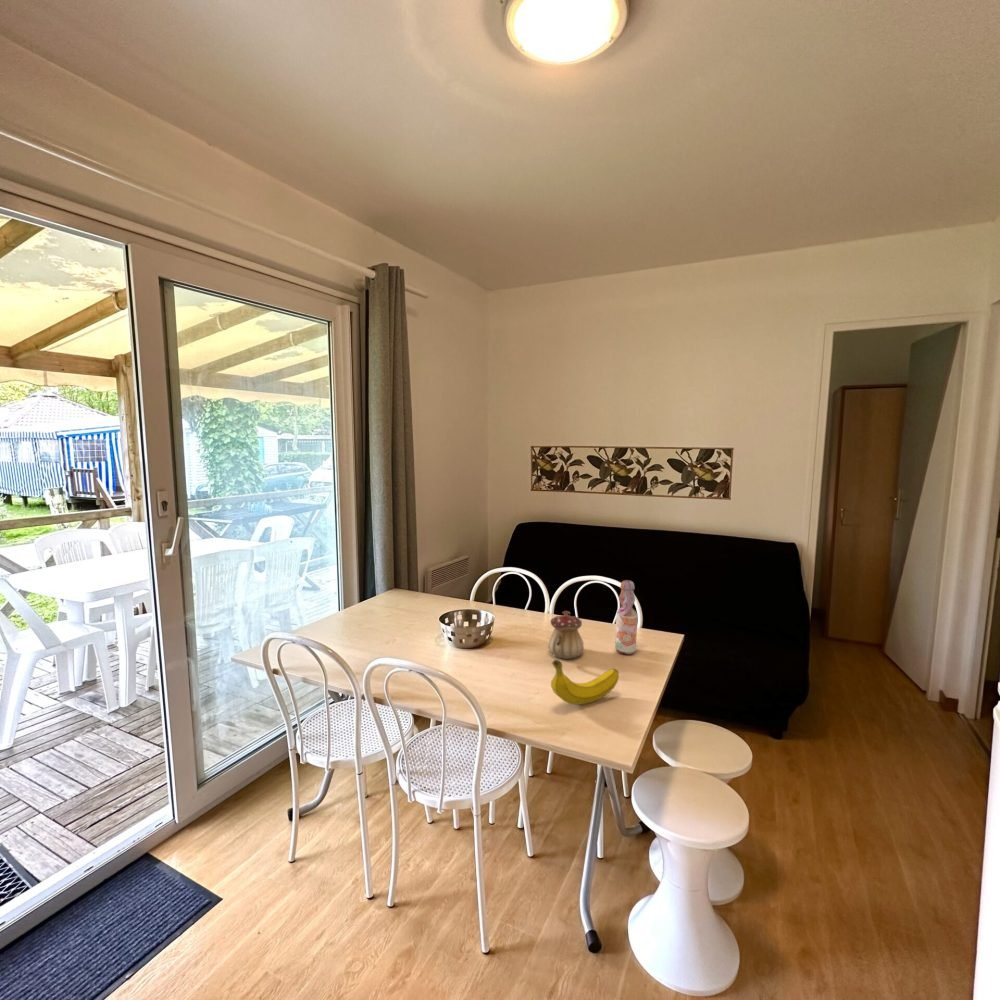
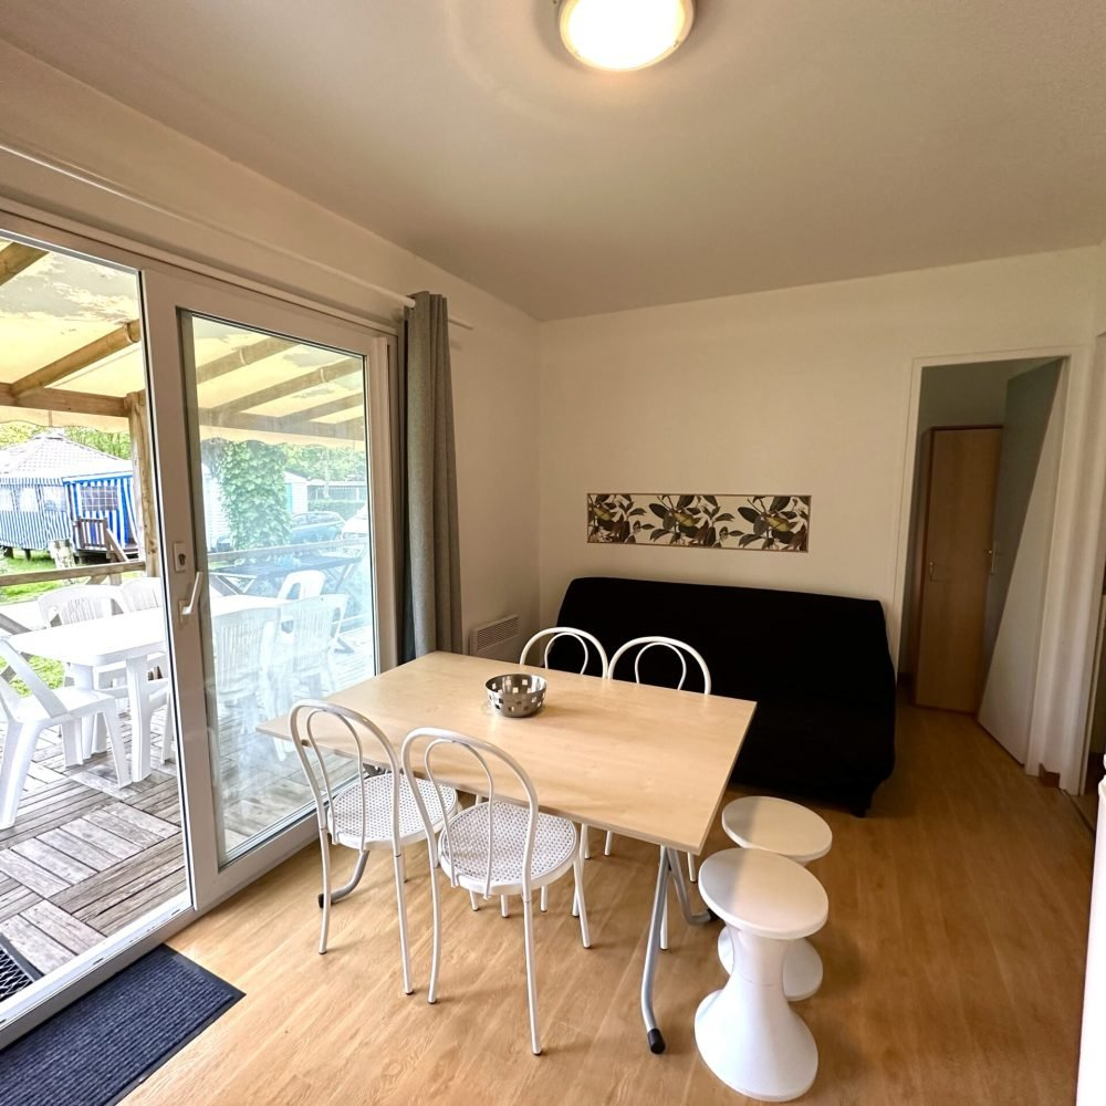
- fruit [550,659,620,706]
- bottle [614,579,638,655]
- teapot [547,610,585,660]
